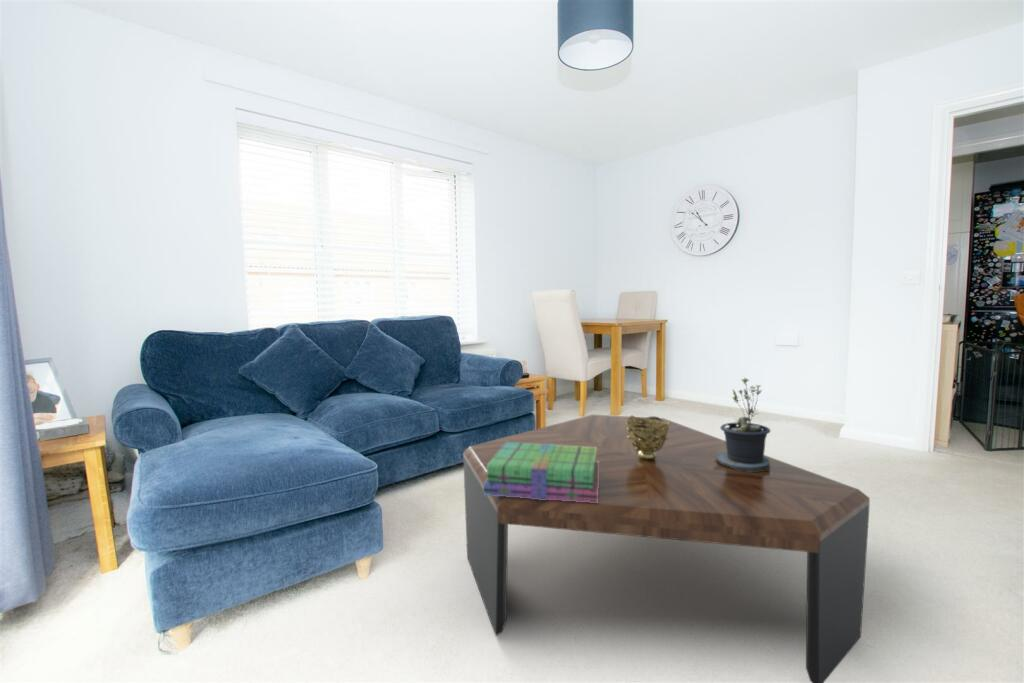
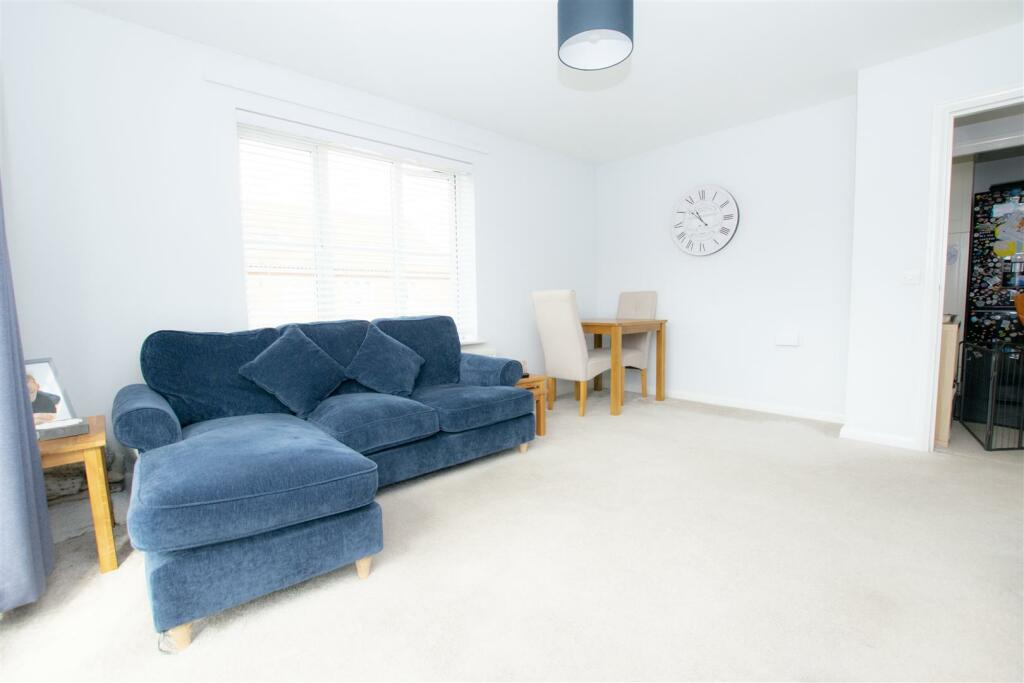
- stack of books [483,442,599,503]
- coffee table [462,414,871,683]
- decorative bowl [625,415,671,460]
- potted plant [713,377,771,472]
